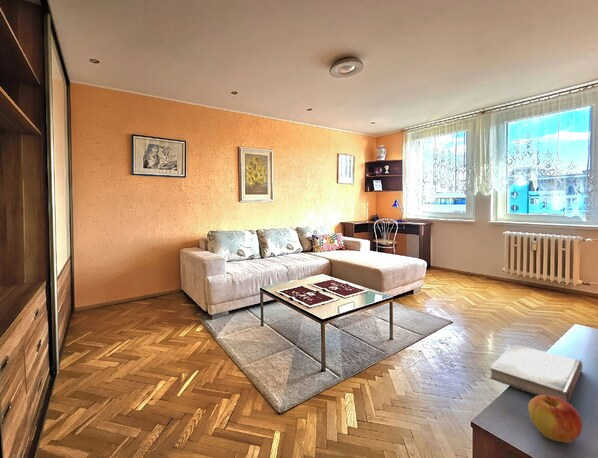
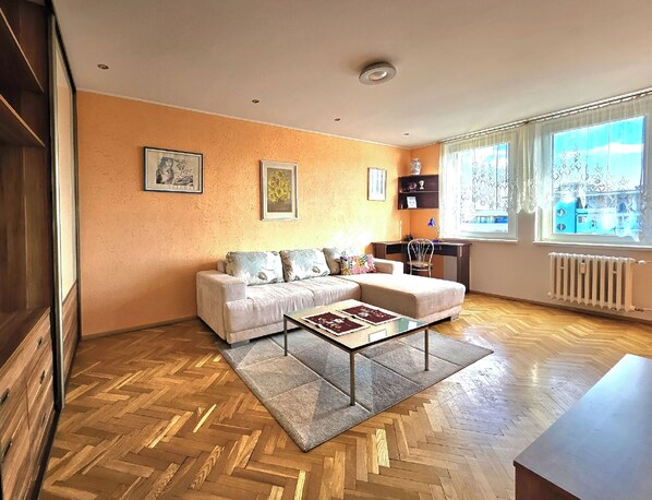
- book [488,343,583,403]
- apple [527,395,583,444]
